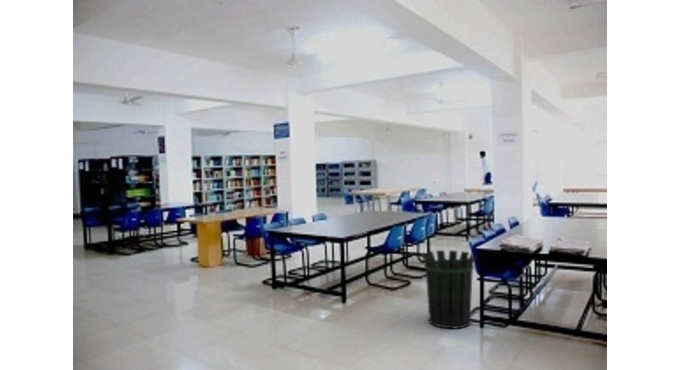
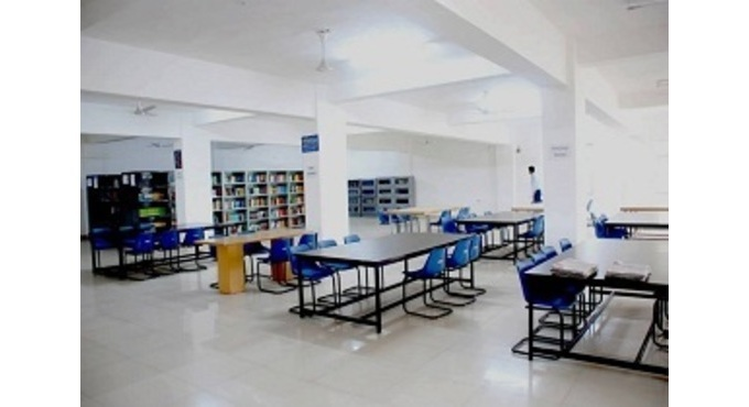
- waste bin [420,249,477,330]
